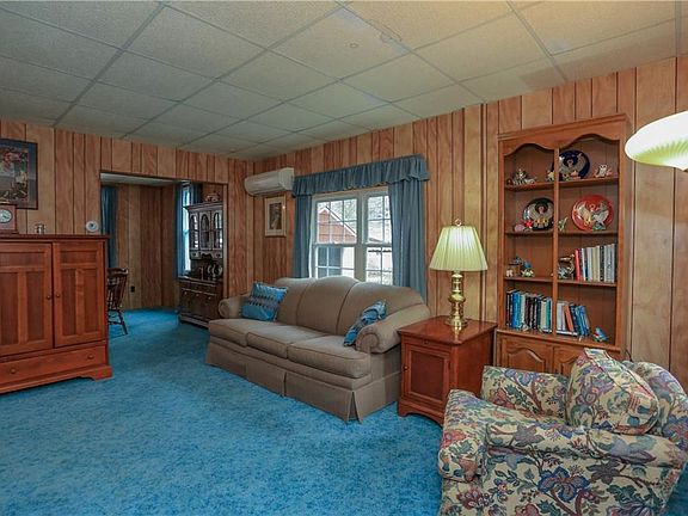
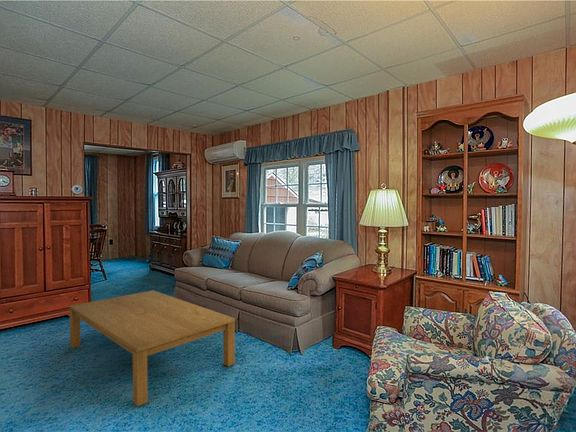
+ coffee table [68,289,236,407]
